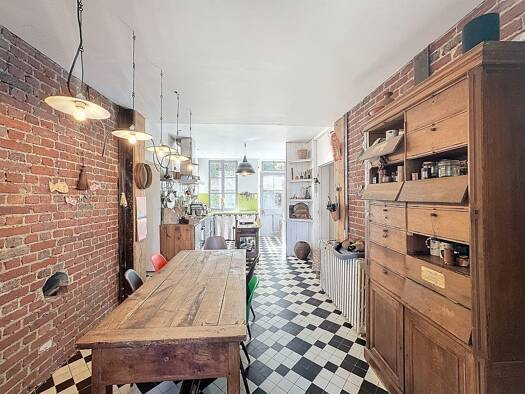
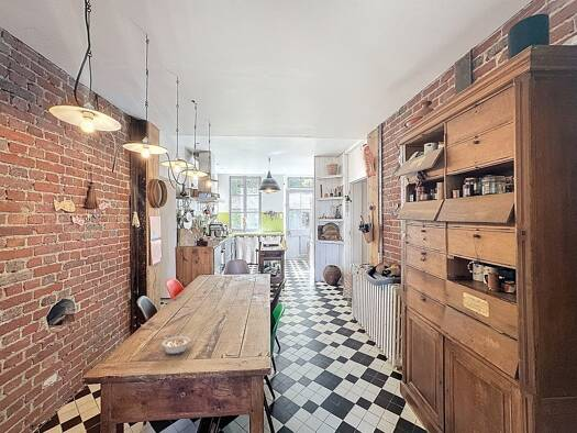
+ legume [162,335,191,355]
